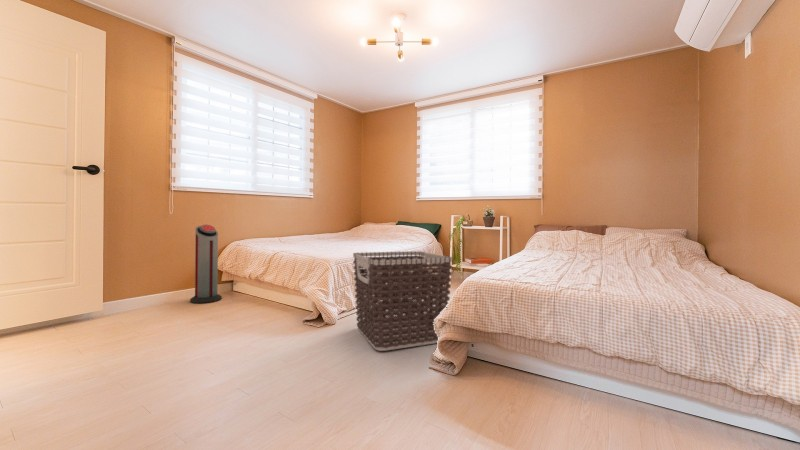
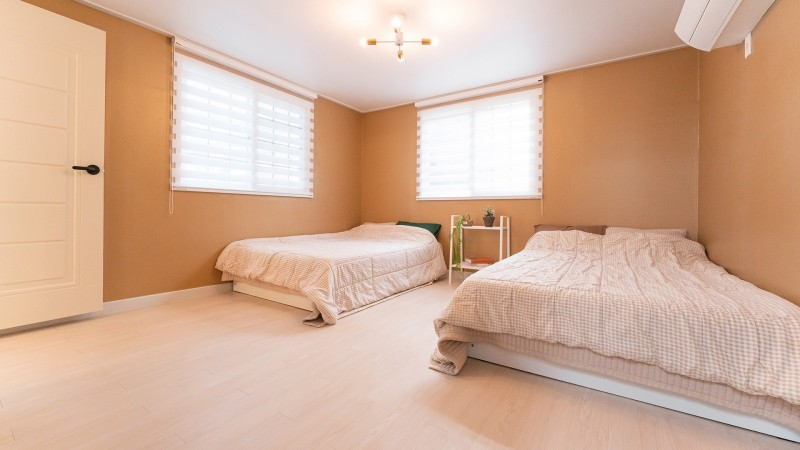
- air purifier [189,224,223,304]
- clothes hamper [352,250,454,352]
